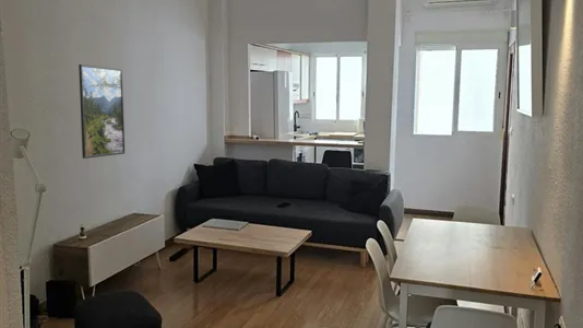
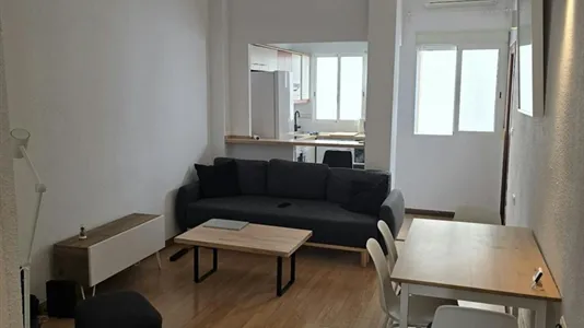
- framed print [78,63,126,160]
